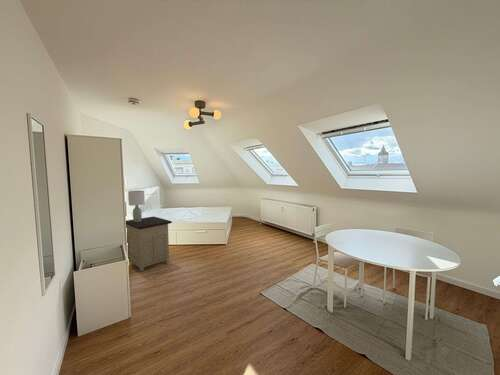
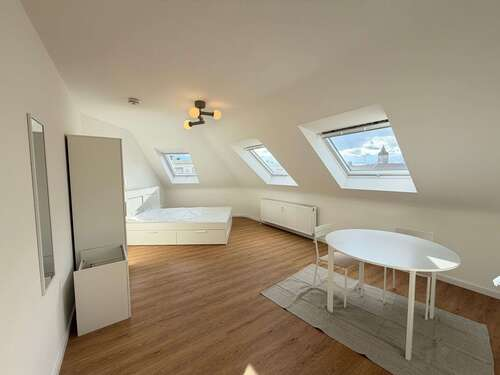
- lamp [127,190,146,222]
- nightstand [125,215,173,272]
